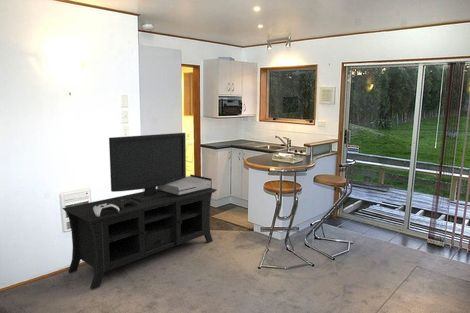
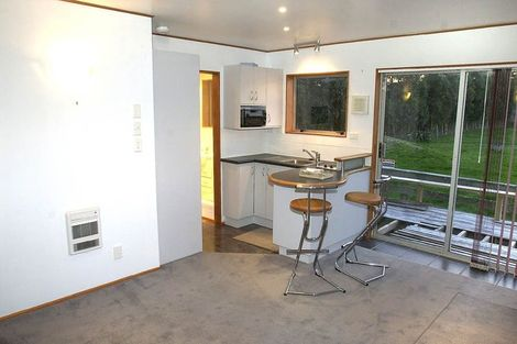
- media console [61,132,218,290]
